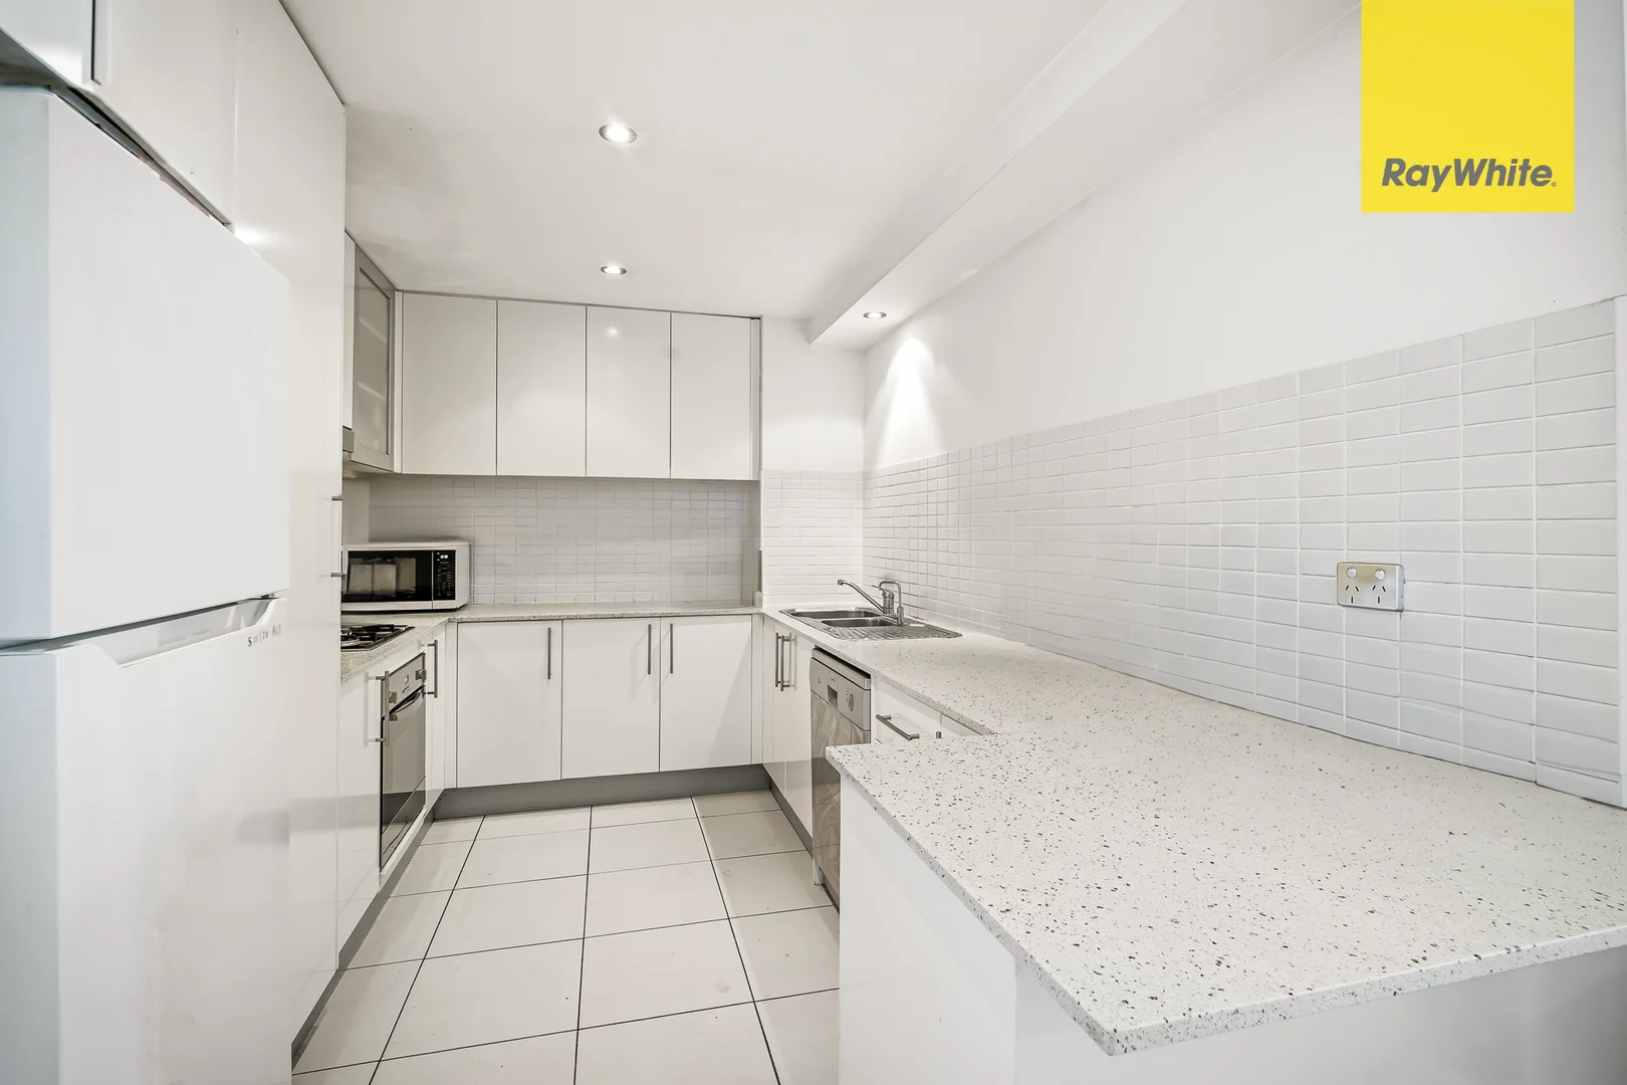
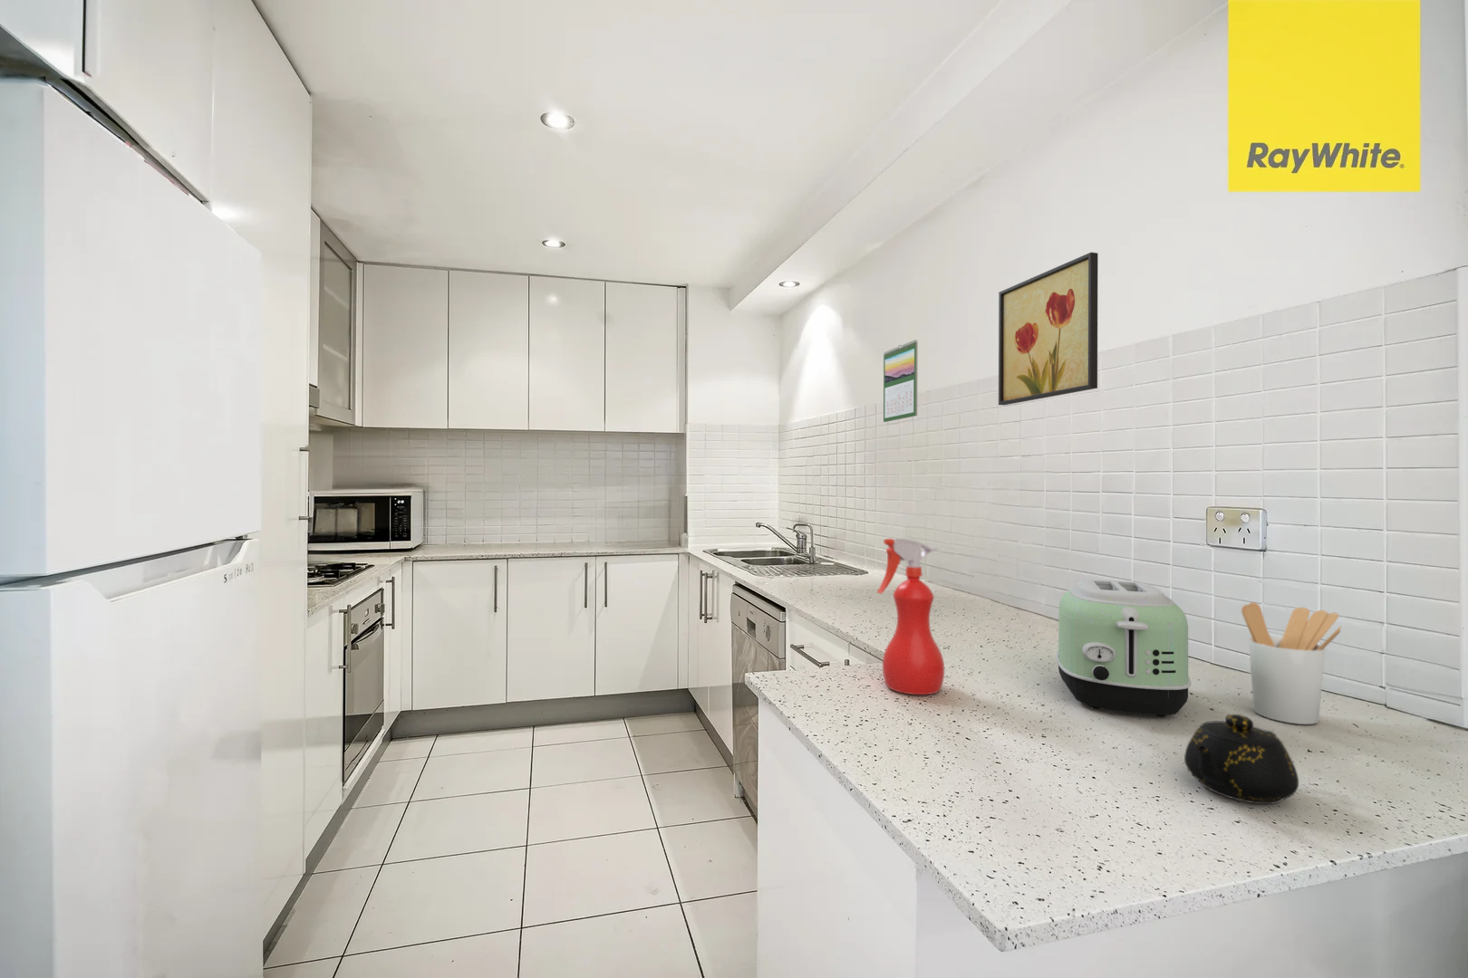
+ toaster [1056,579,1193,718]
+ calendar [883,338,919,422]
+ wall art [997,252,1099,406]
+ teapot [1183,714,1300,806]
+ utensil holder [1241,601,1343,726]
+ spray bottle [876,537,945,695]
